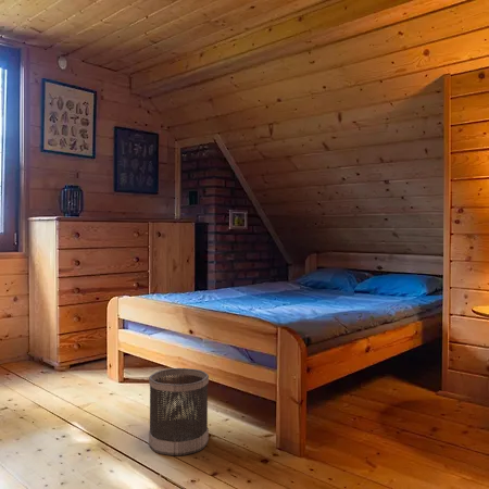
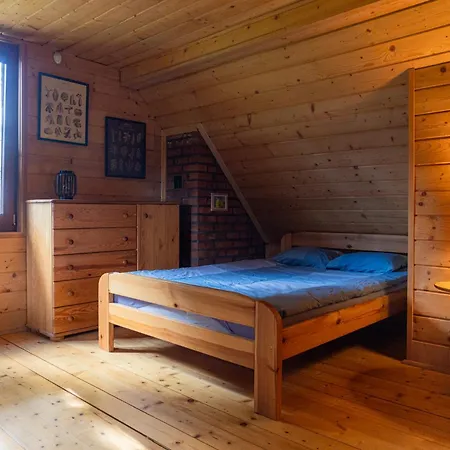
- wastebasket [148,367,210,456]
